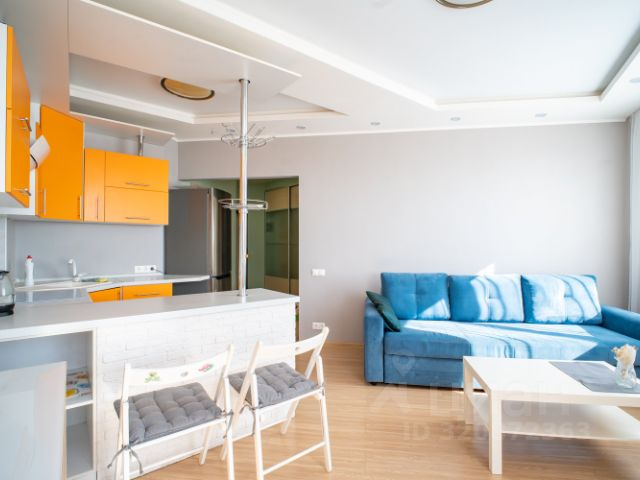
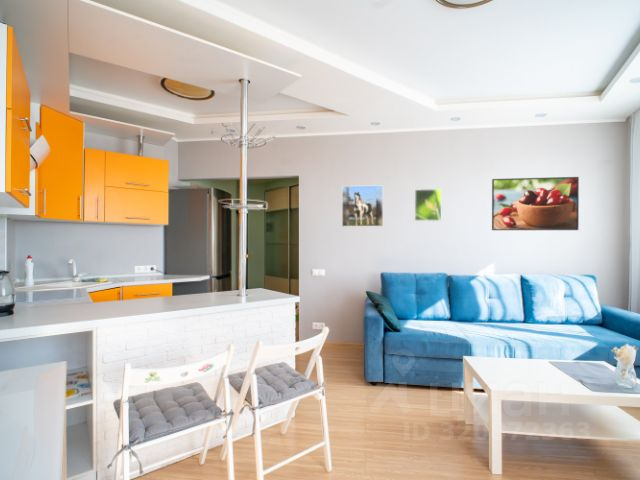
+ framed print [414,188,442,222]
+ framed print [341,184,384,227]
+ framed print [491,176,580,231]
